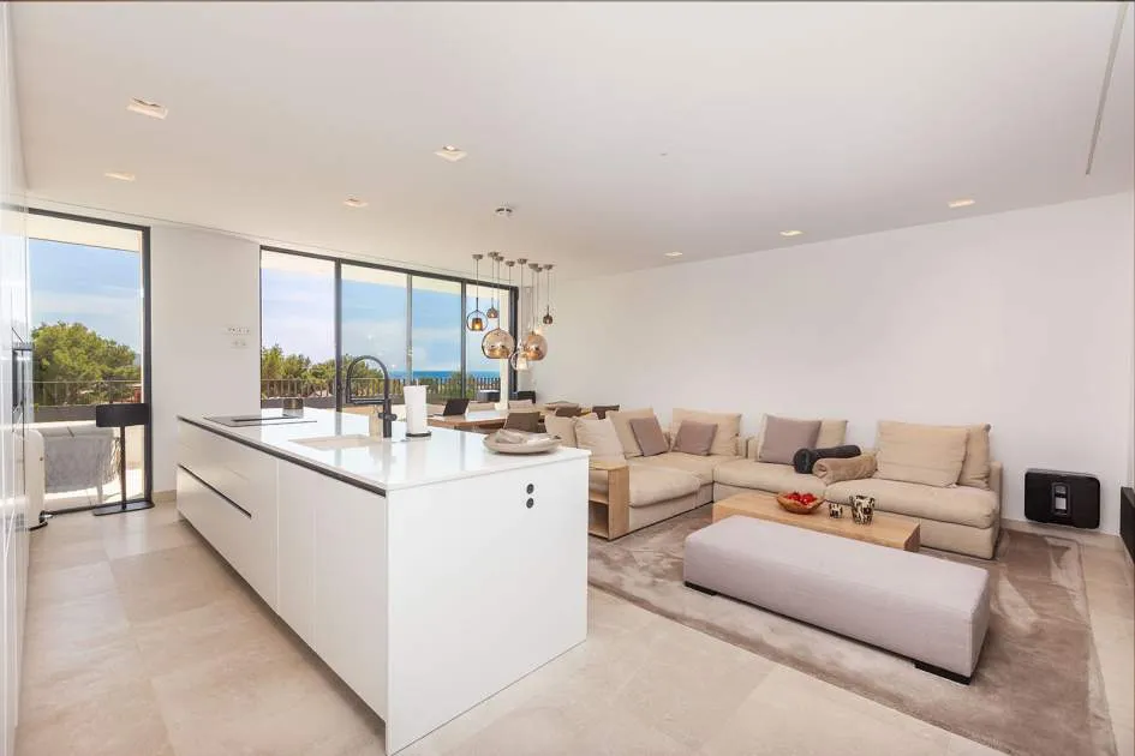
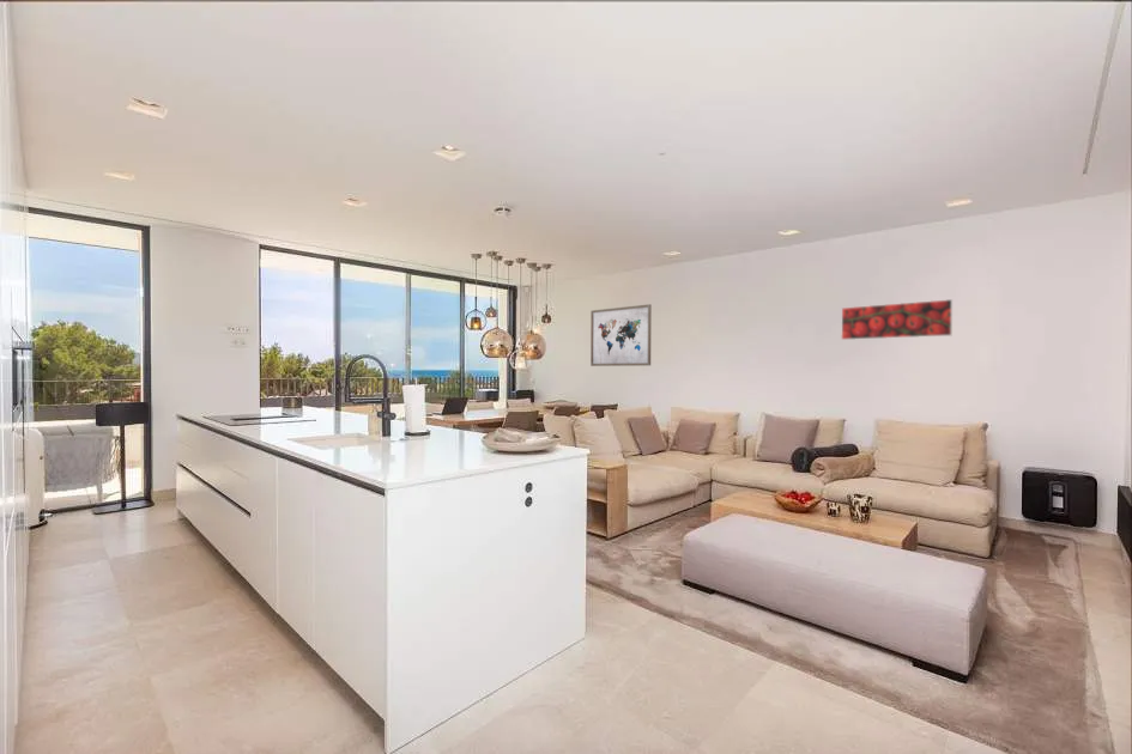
+ wall art [589,303,653,367]
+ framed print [840,298,954,341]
